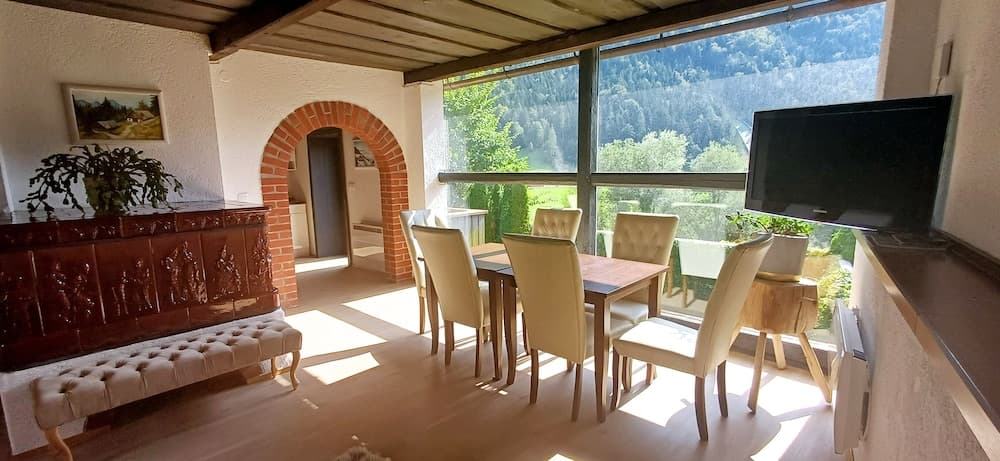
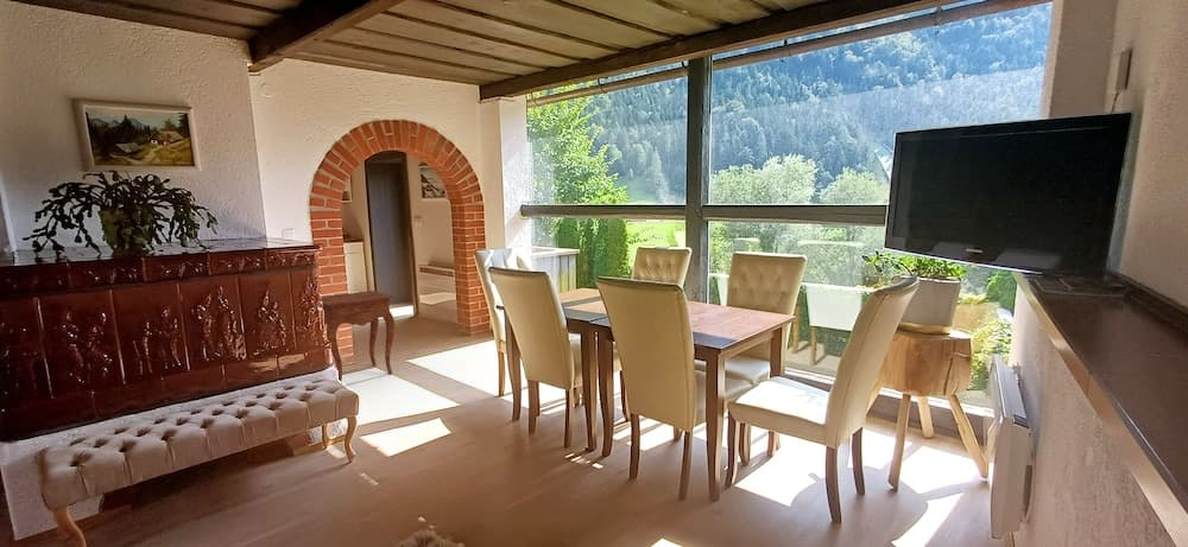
+ side table [321,290,396,382]
